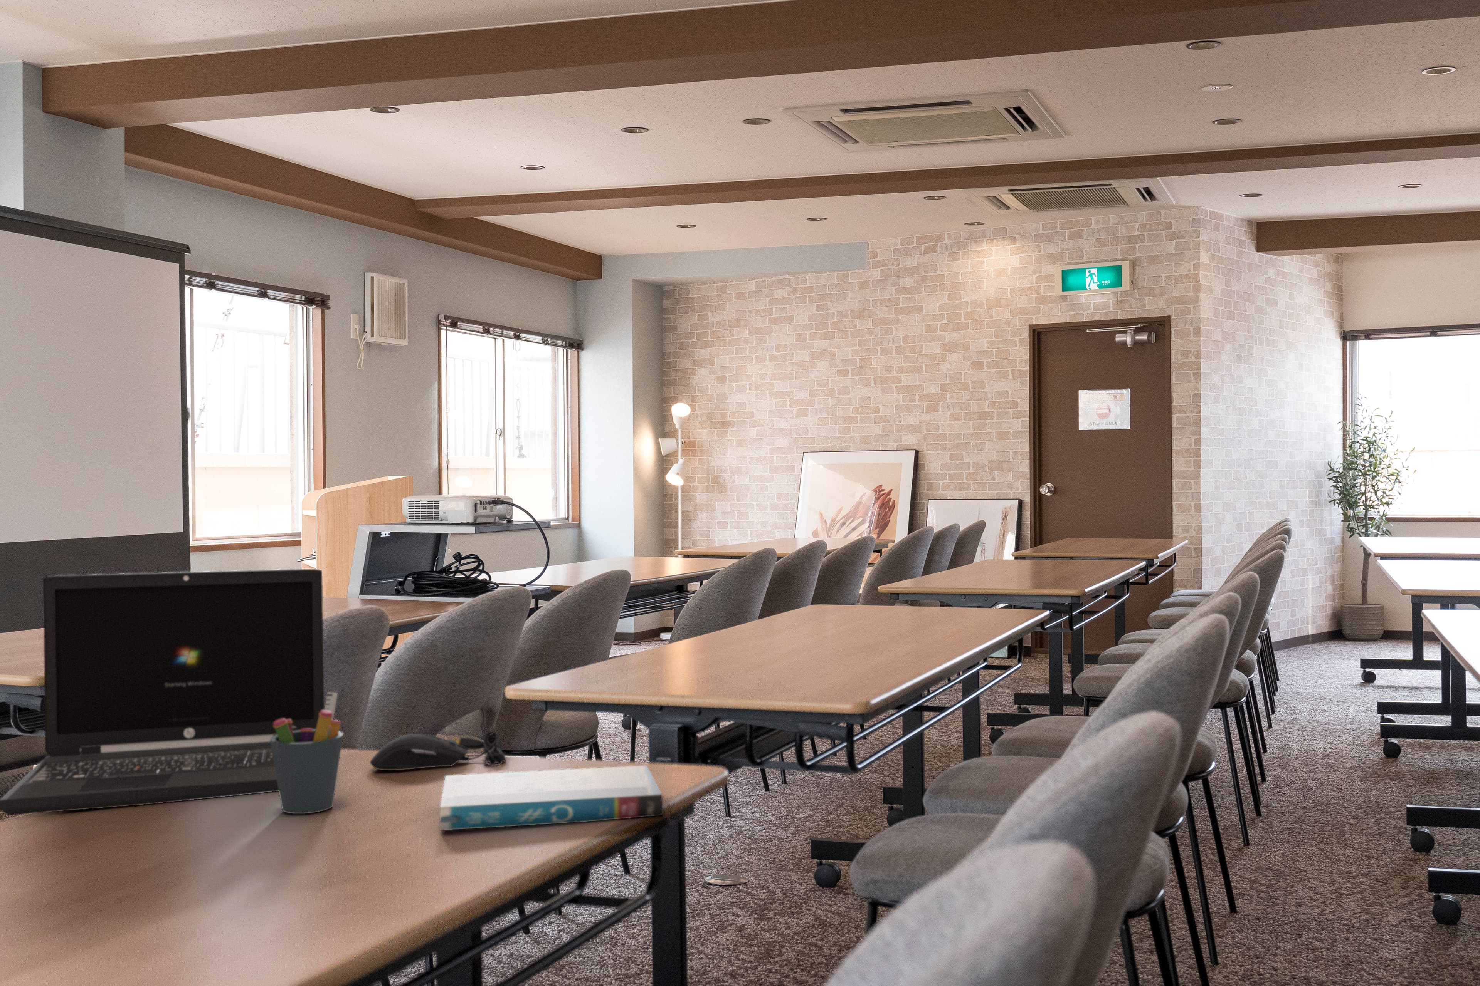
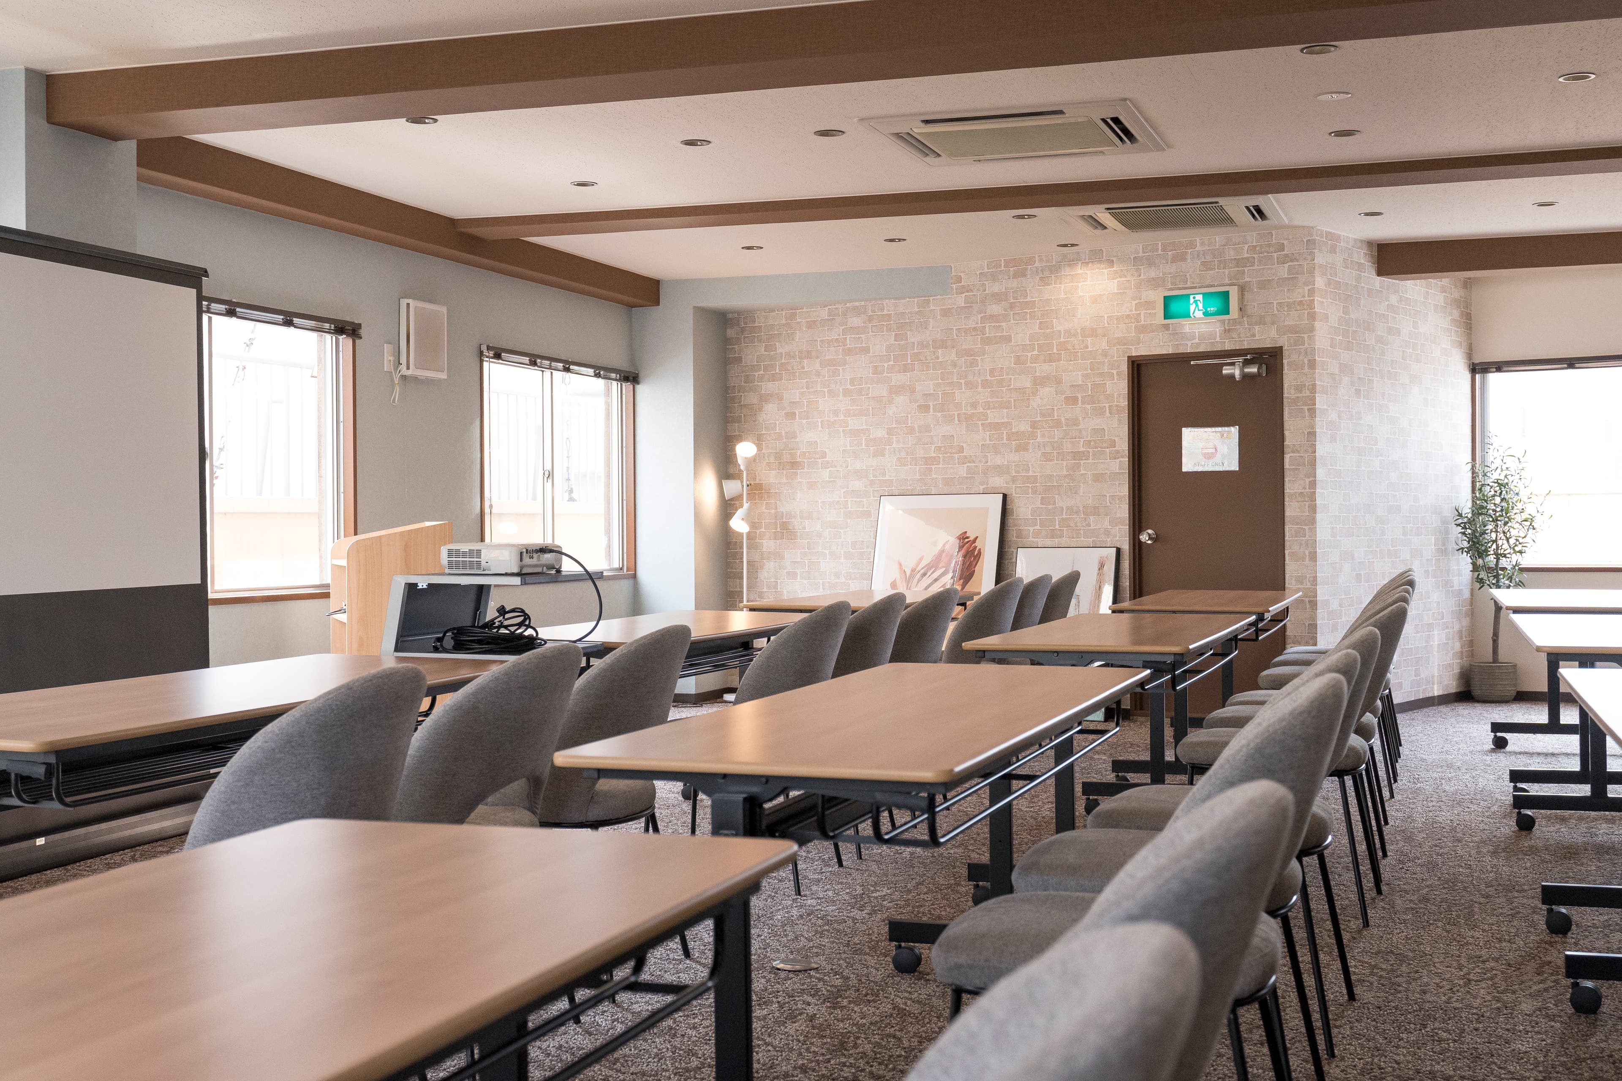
- book [439,765,663,831]
- pen holder [270,691,344,814]
- laptop [0,569,325,815]
- computer mouse [370,731,507,770]
